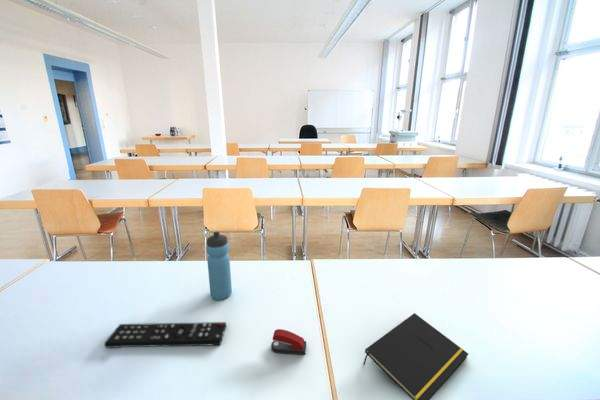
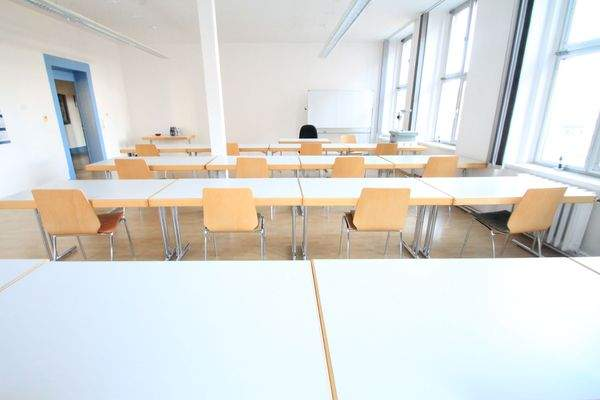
- stapler [270,328,307,356]
- water bottle [205,231,233,301]
- notepad [362,312,469,400]
- remote control [103,321,227,349]
